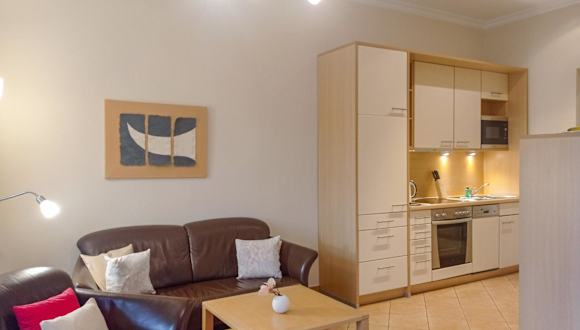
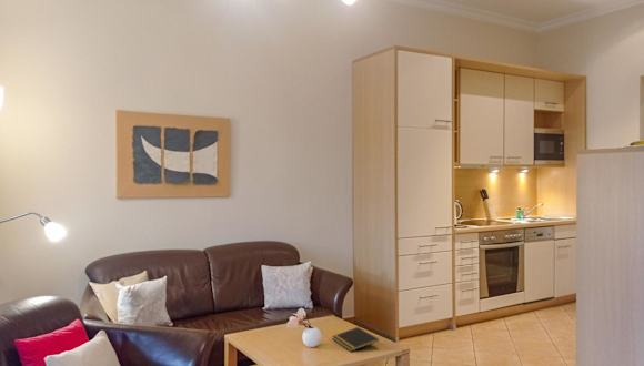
+ notepad [331,326,380,353]
